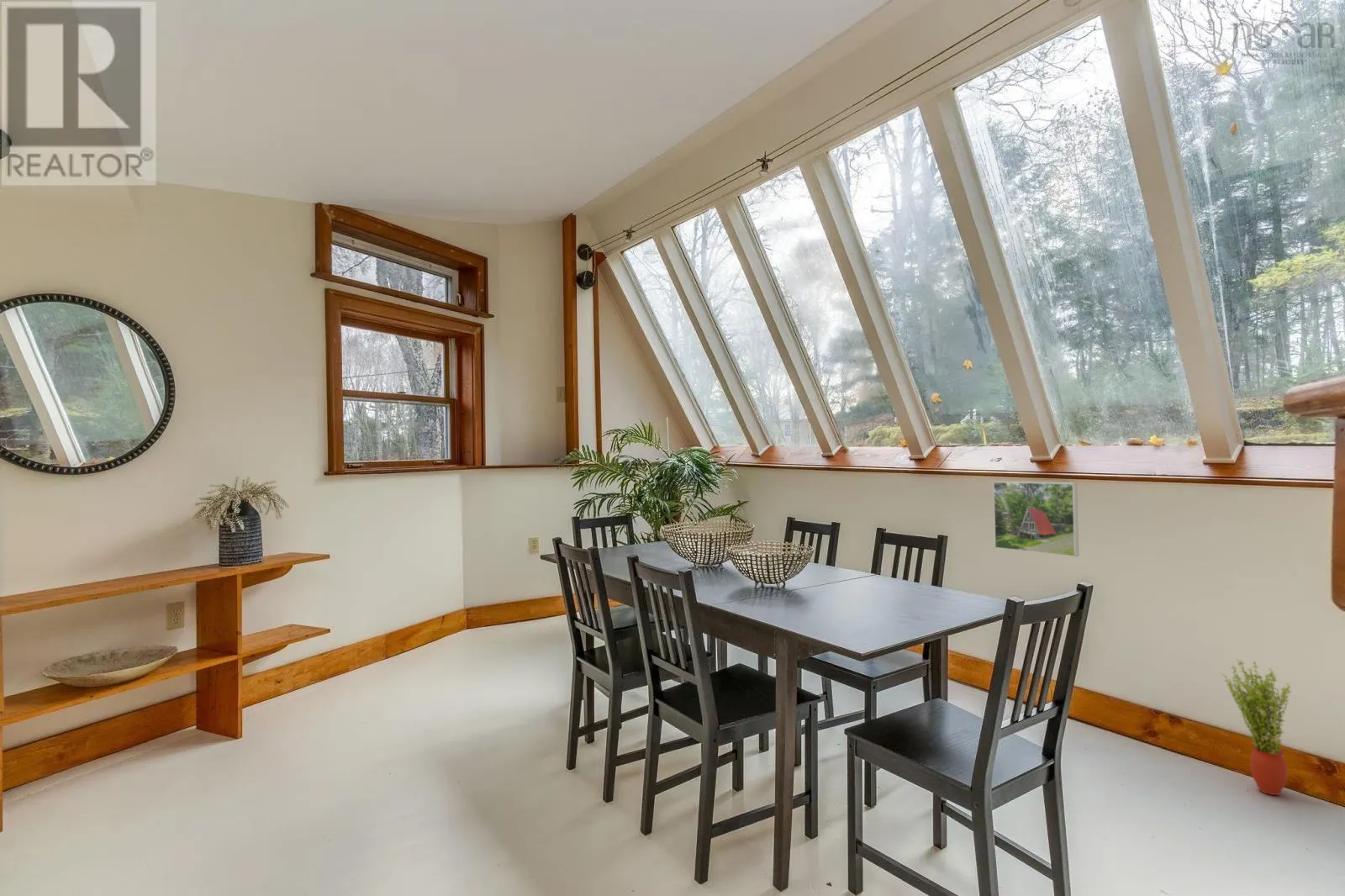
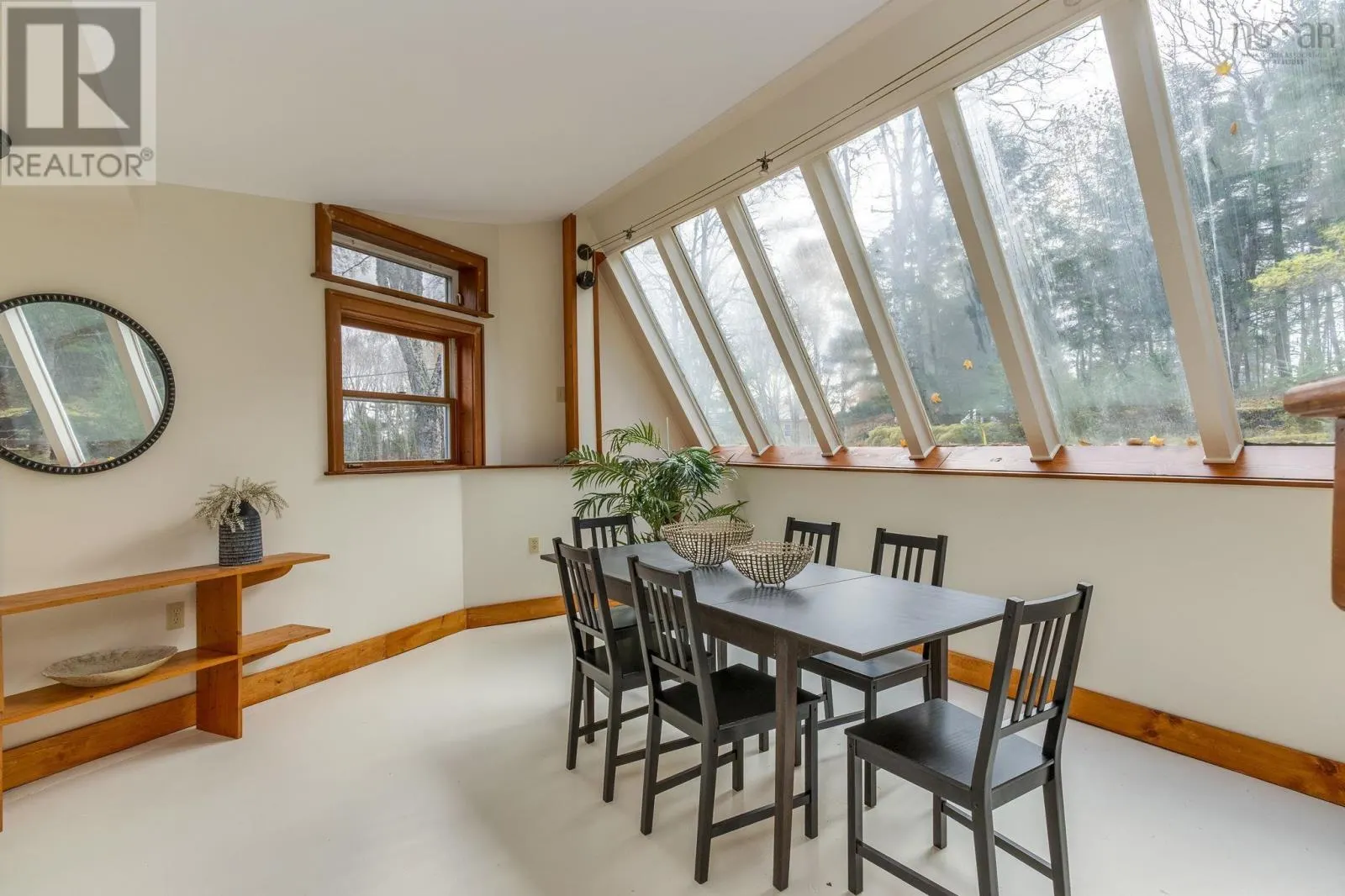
- potted plant [1221,658,1293,796]
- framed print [993,481,1079,557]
